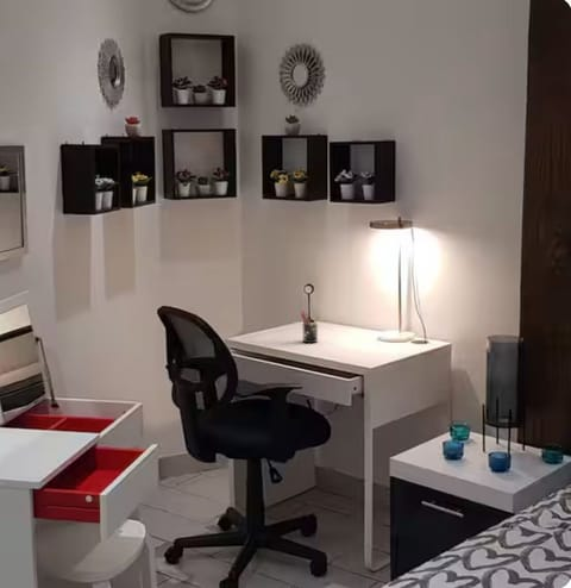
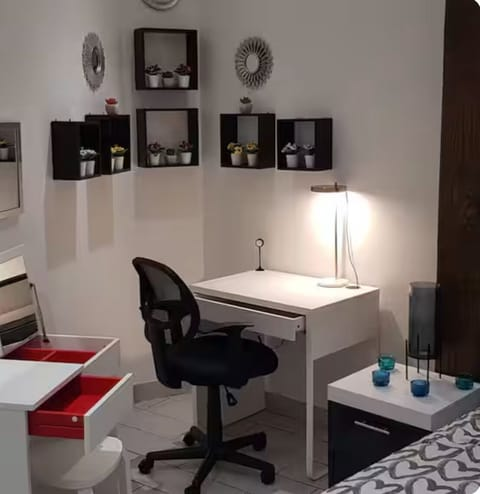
- pen holder [300,309,321,344]
